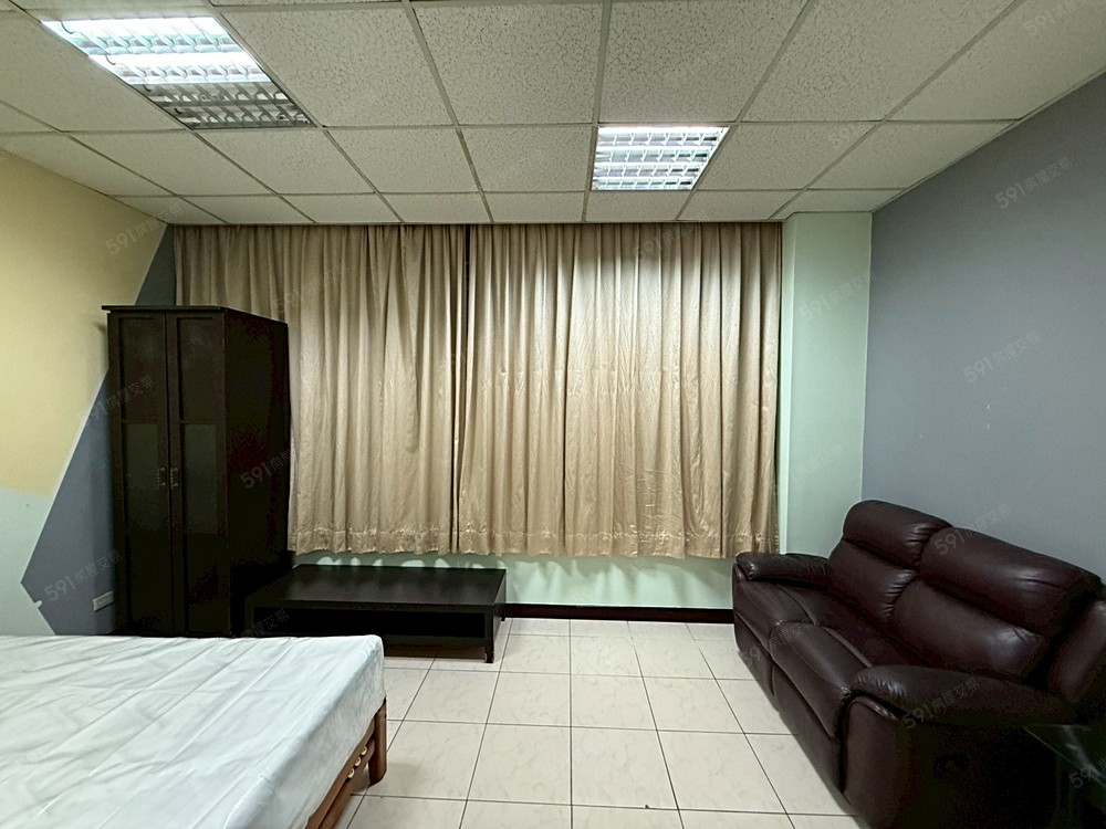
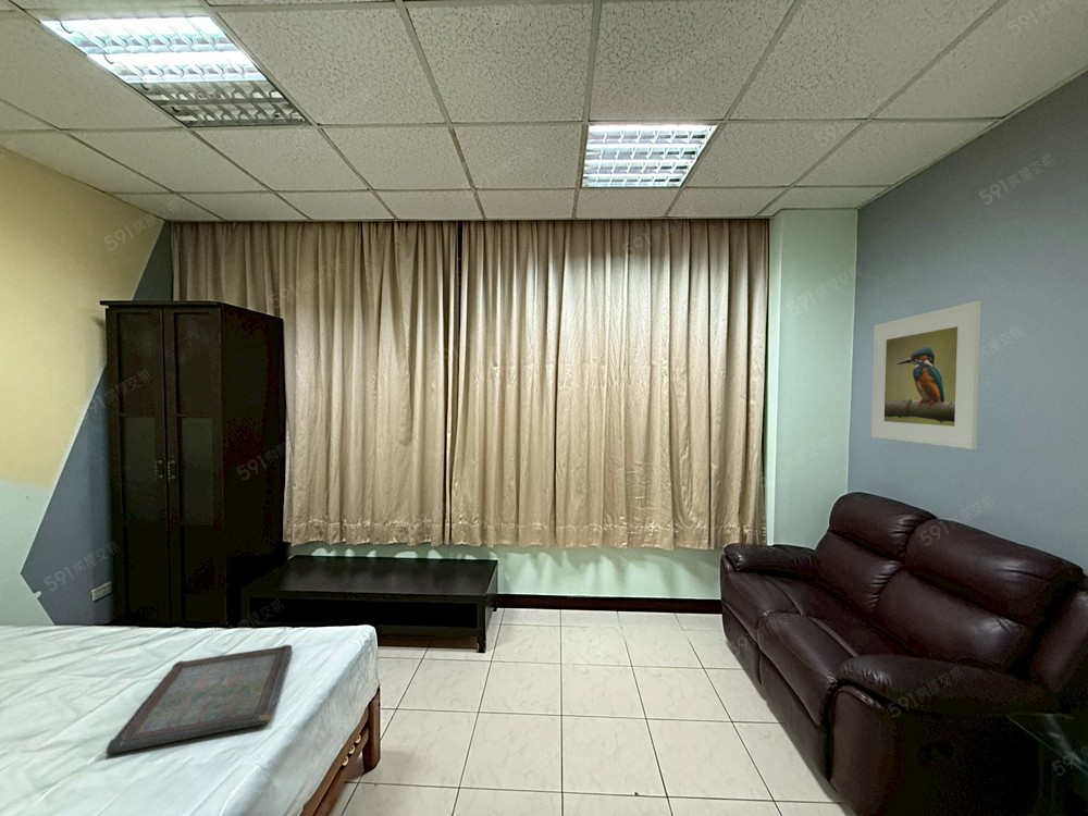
+ serving tray [104,644,293,756]
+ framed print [870,300,982,450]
